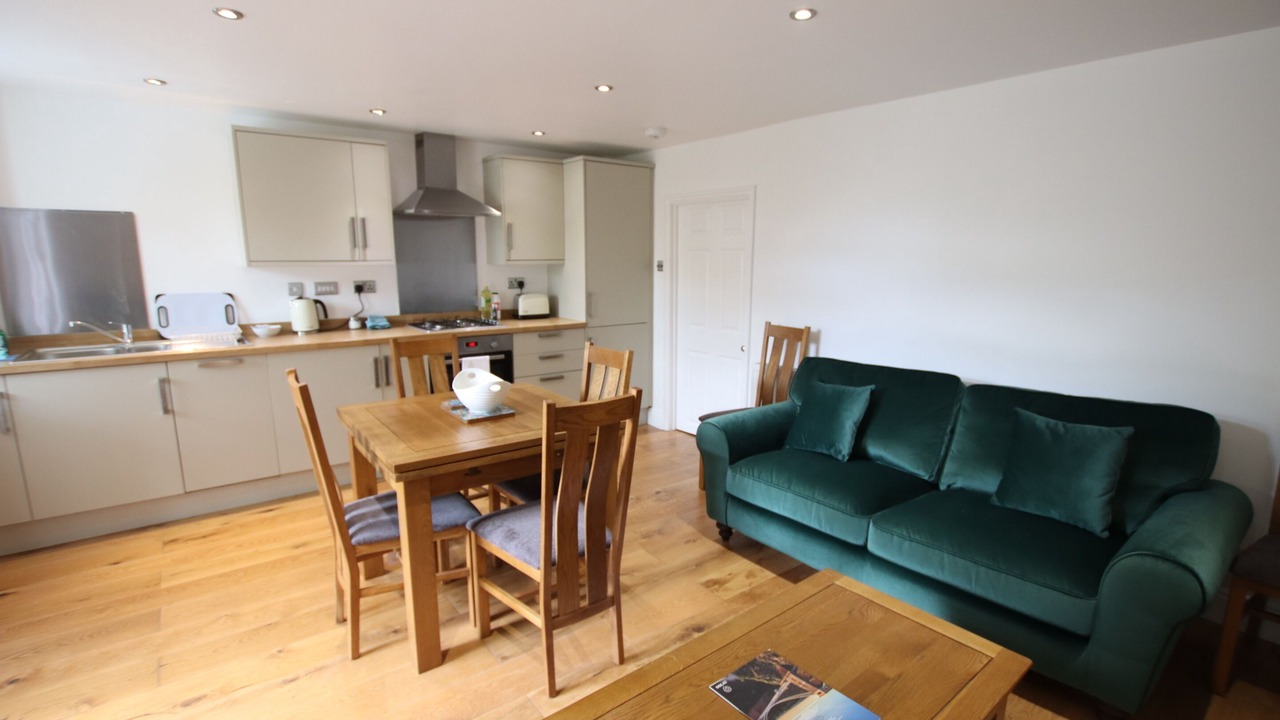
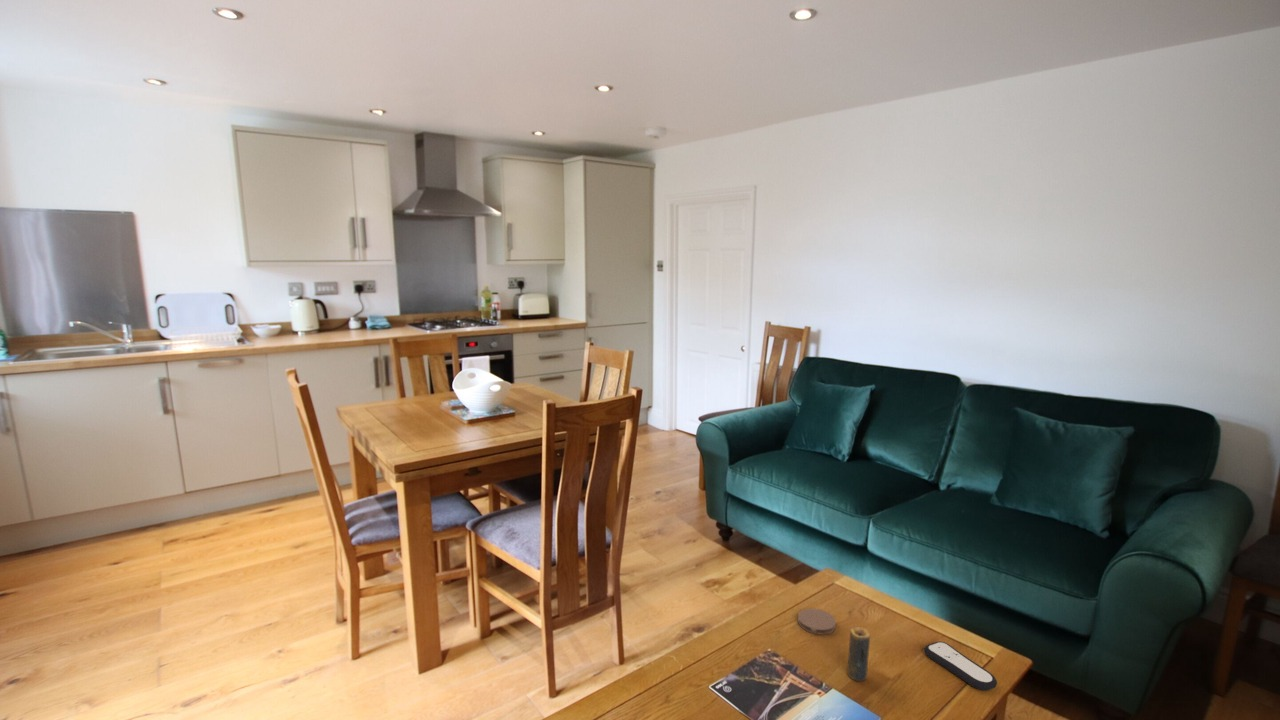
+ candle [846,626,871,682]
+ coaster [797,607,837,636]
+ remote control [923,641,998,691]
